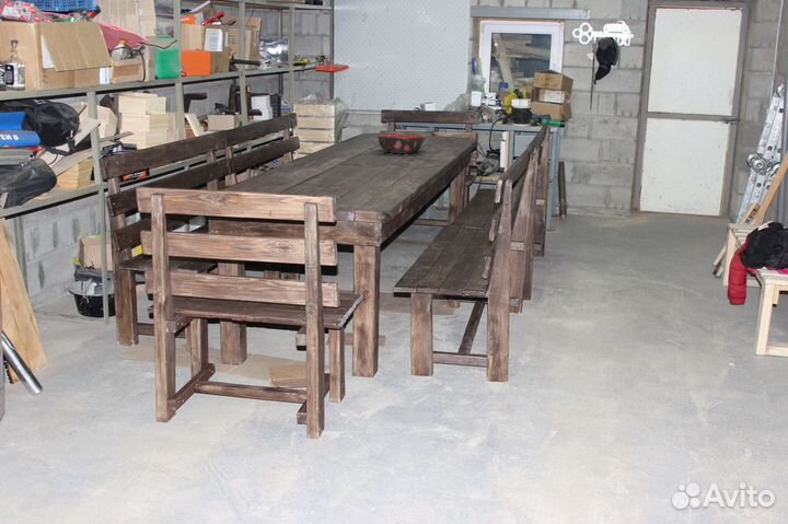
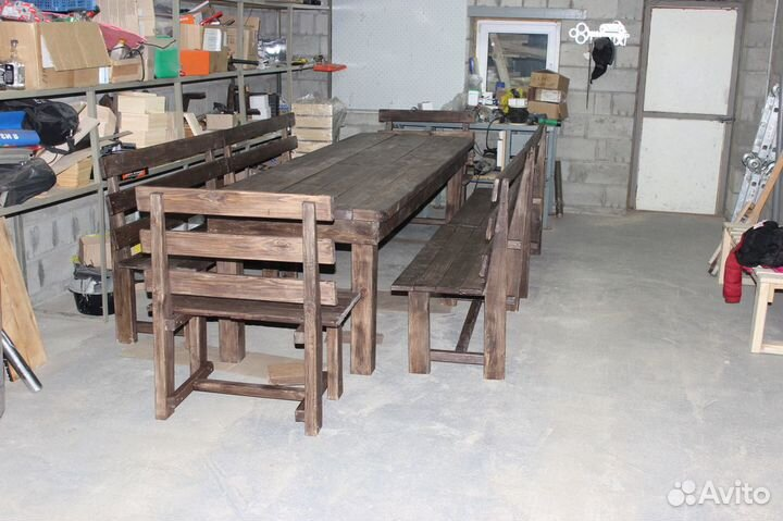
- decorative bowl [375,133,427,154]
